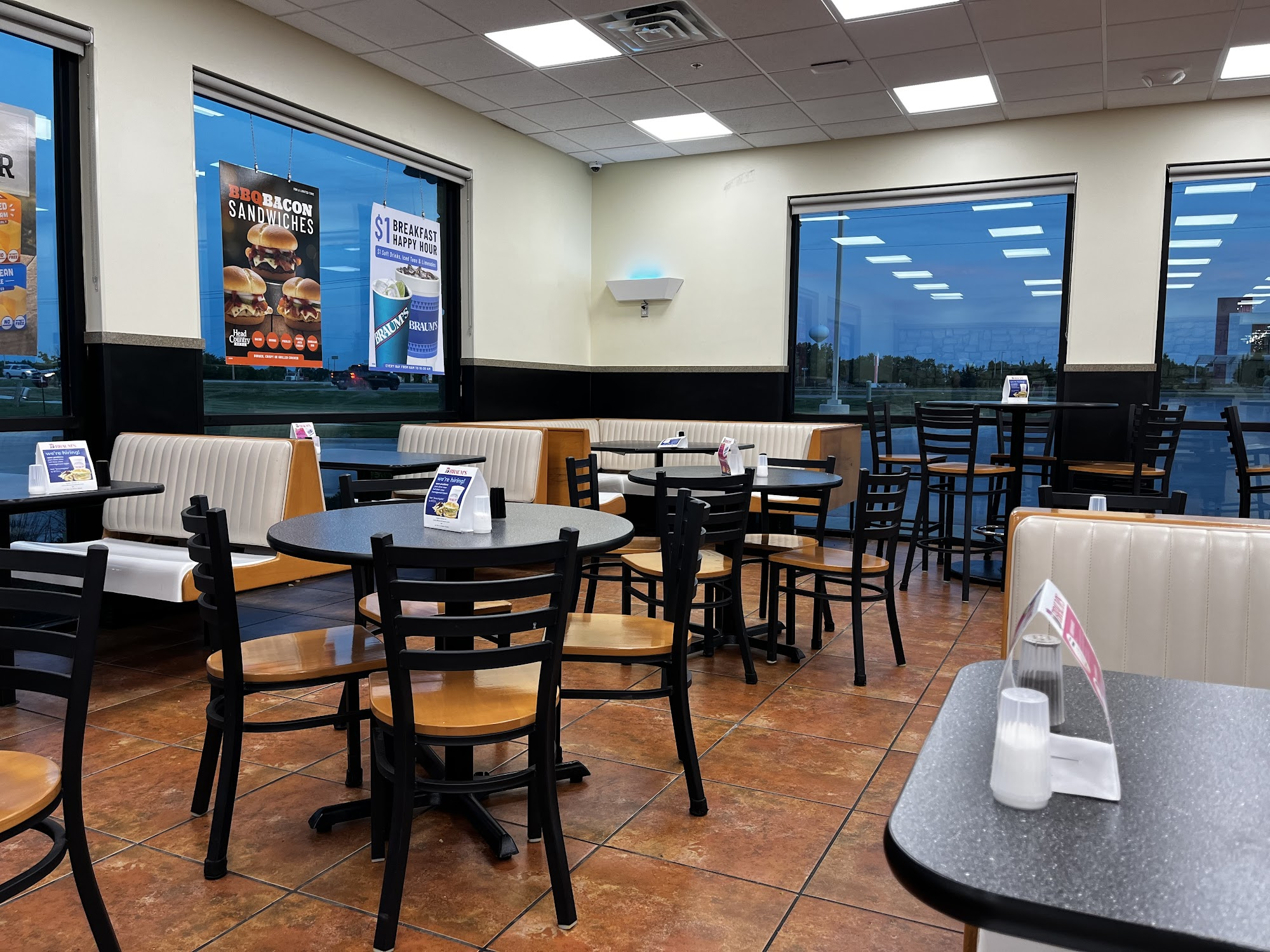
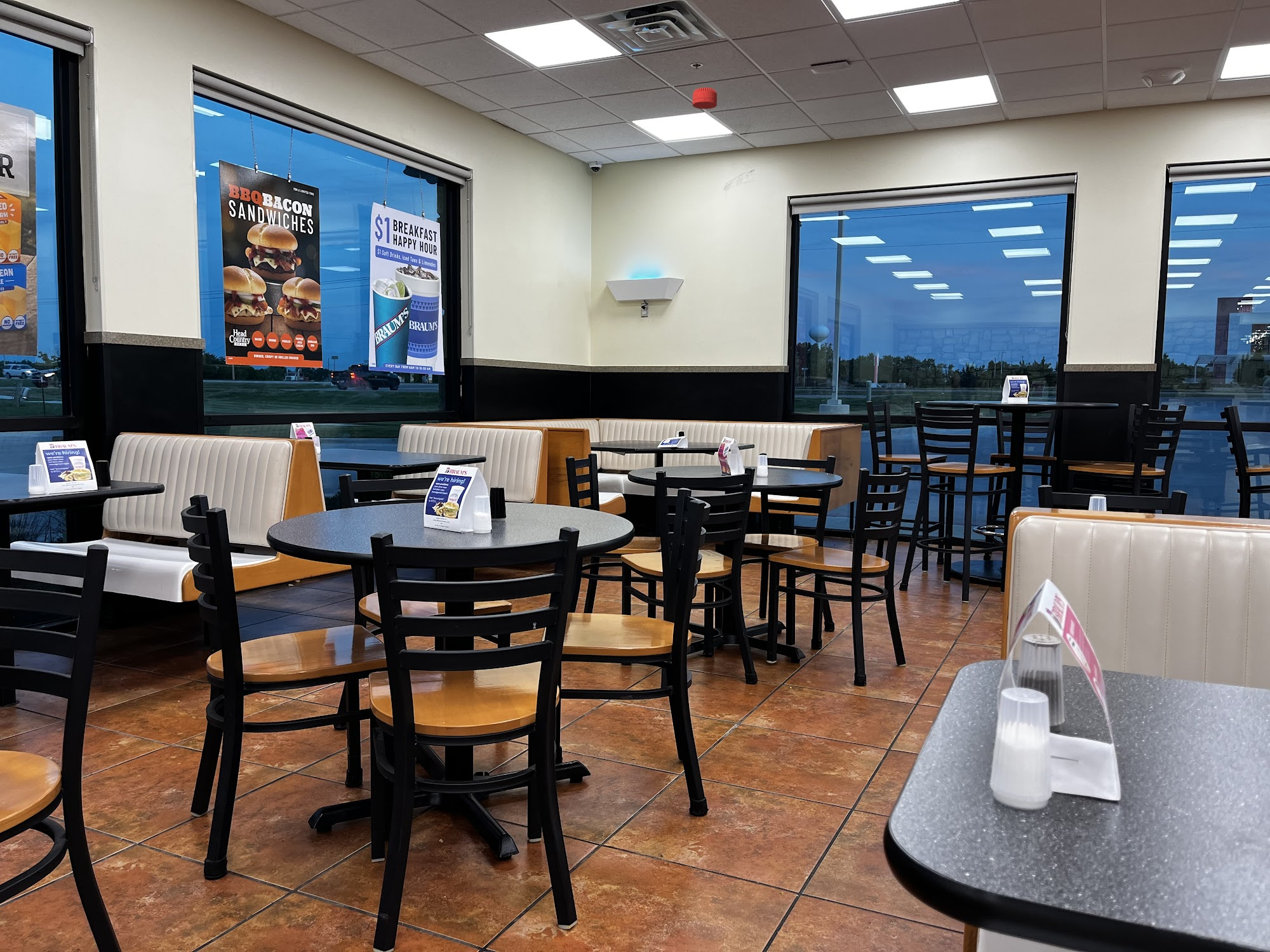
+ smoke detector [692,87,718,110]
